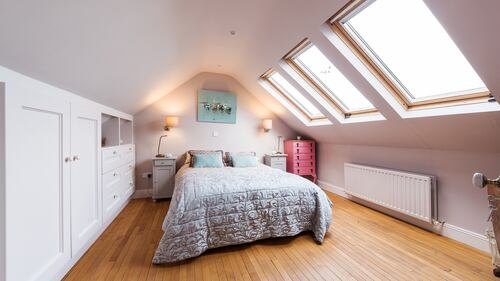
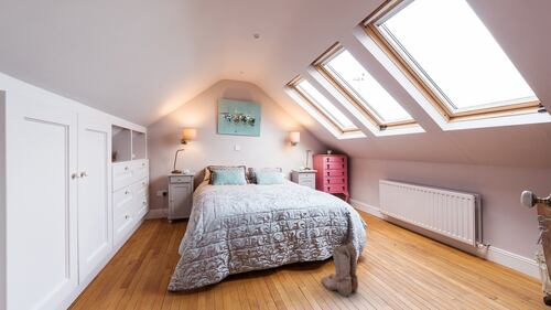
+ boots [321,243,359,298]
